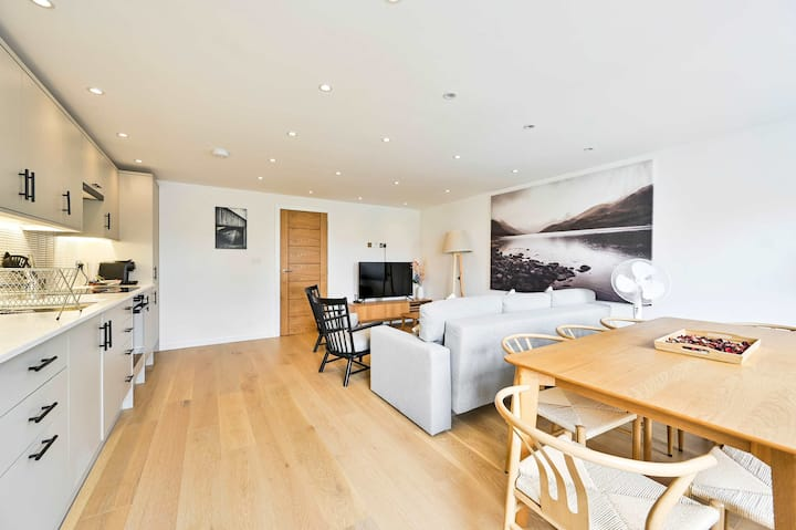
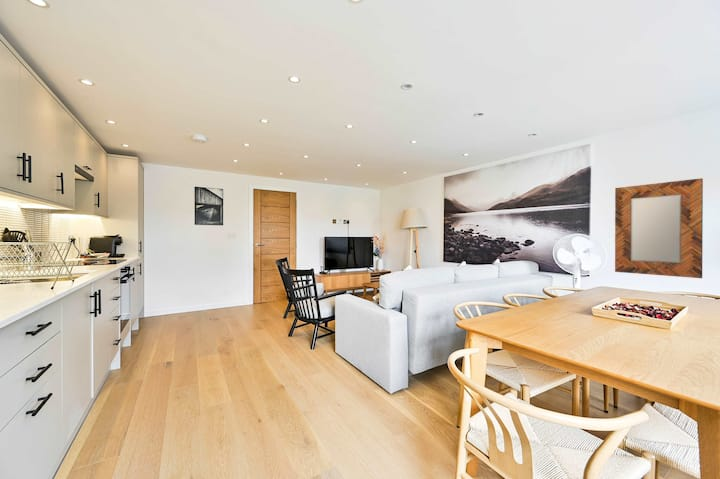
+ home mirror [614,177,704,279]
